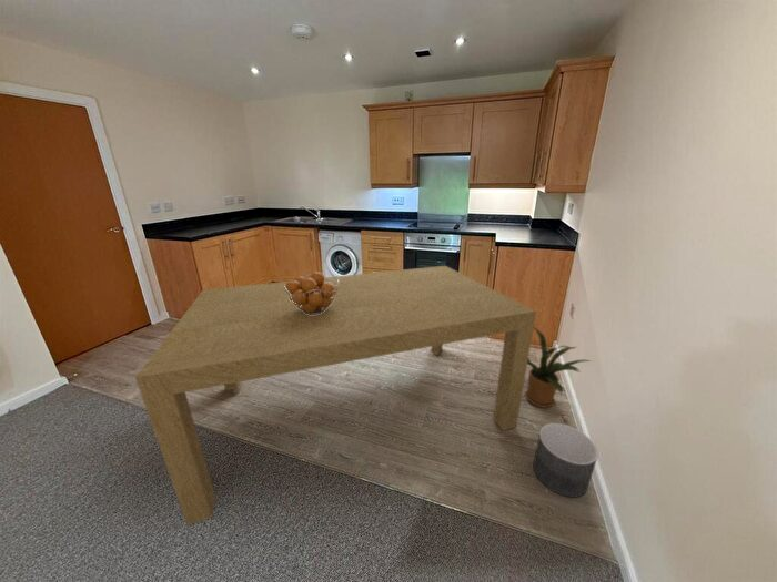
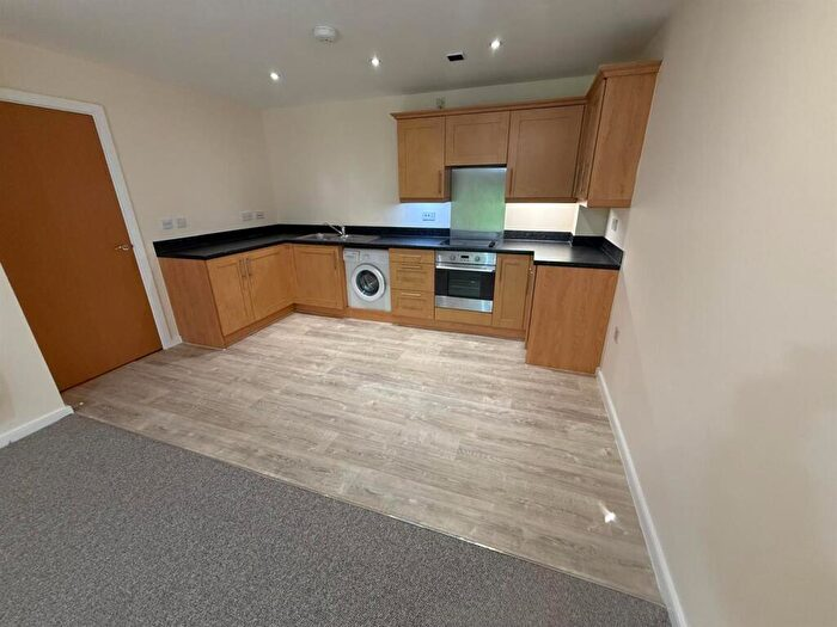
- dining table [134,265,537,527]
- planter [533,422,599,499]
- fruit basket [284,270,339,315]
- house plant [524,326,592,409]
